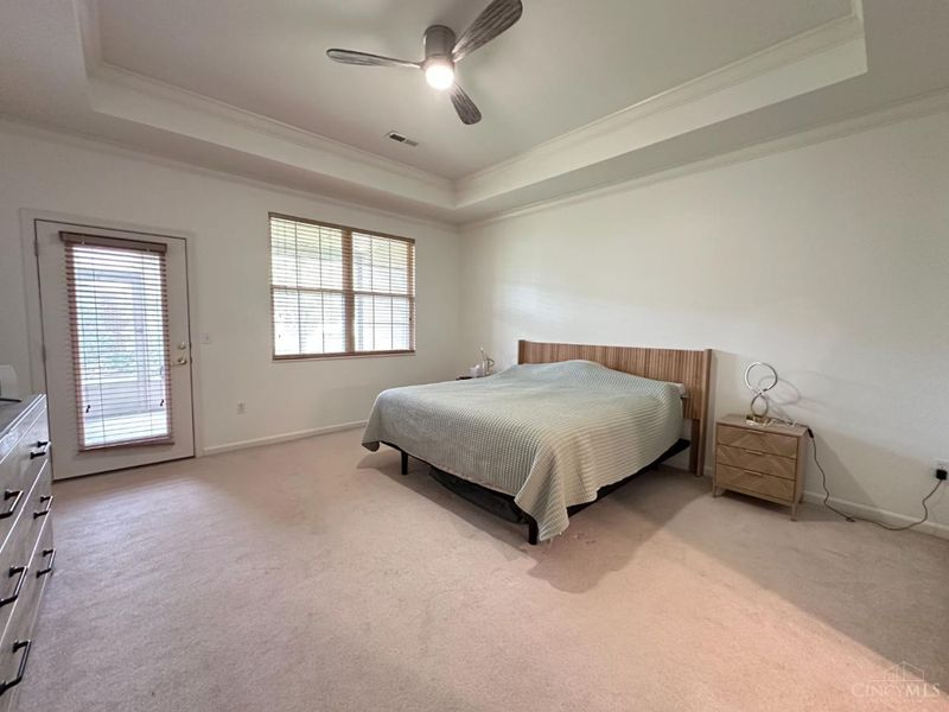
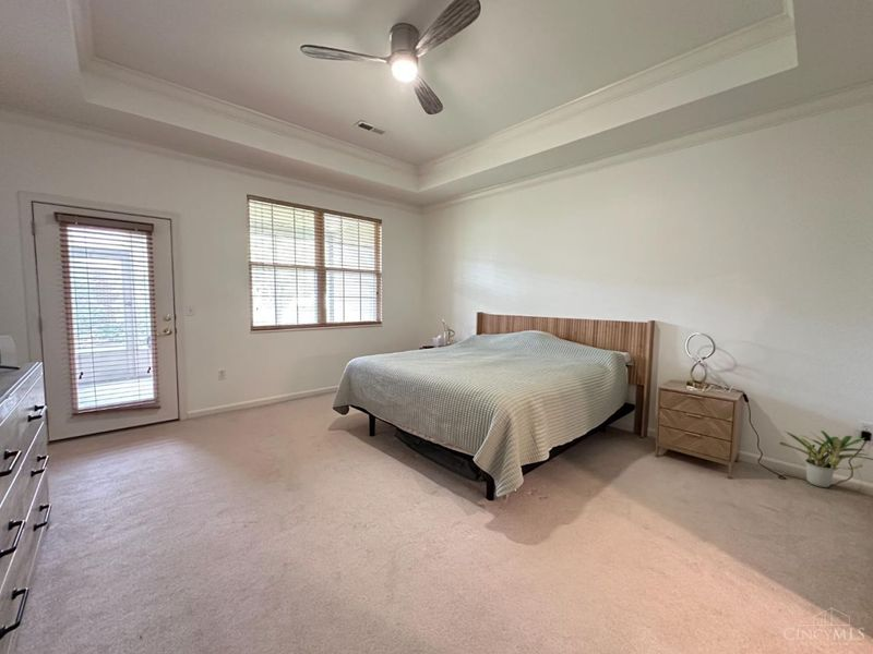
+ potted plant [778,429,873,488]
